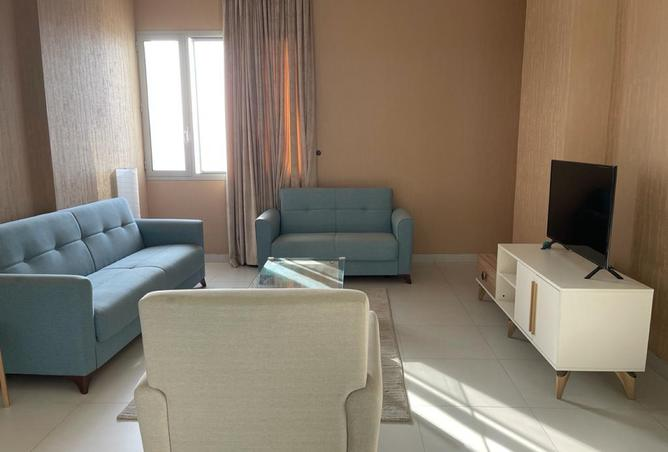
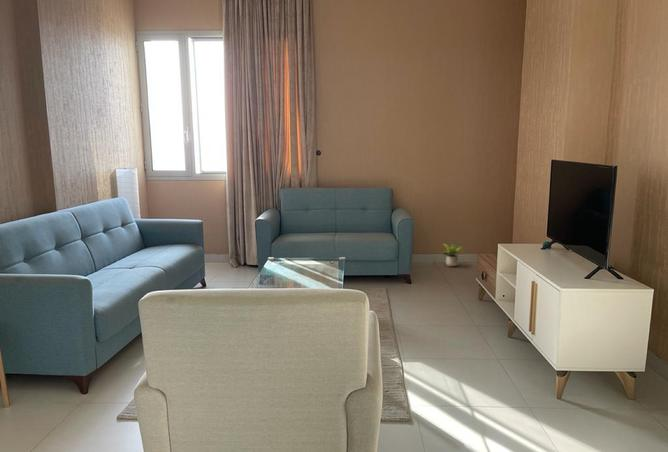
+ potted plant [441,242,464,267]
